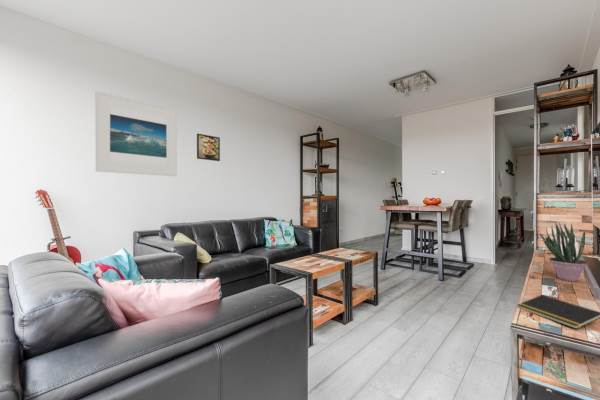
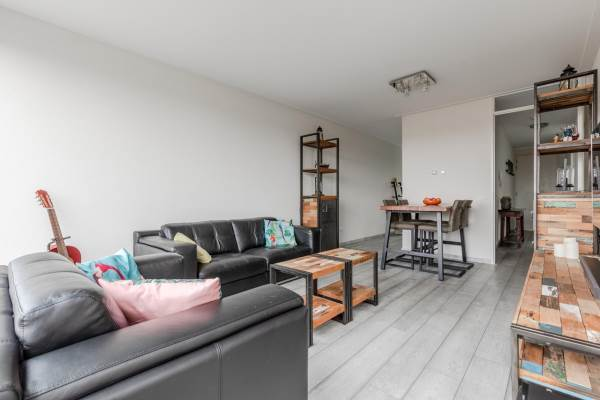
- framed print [95,90,178,177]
- notepad [517,294,600,330]
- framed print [196,133,221,162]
- potted plant [539,222,589,283]
